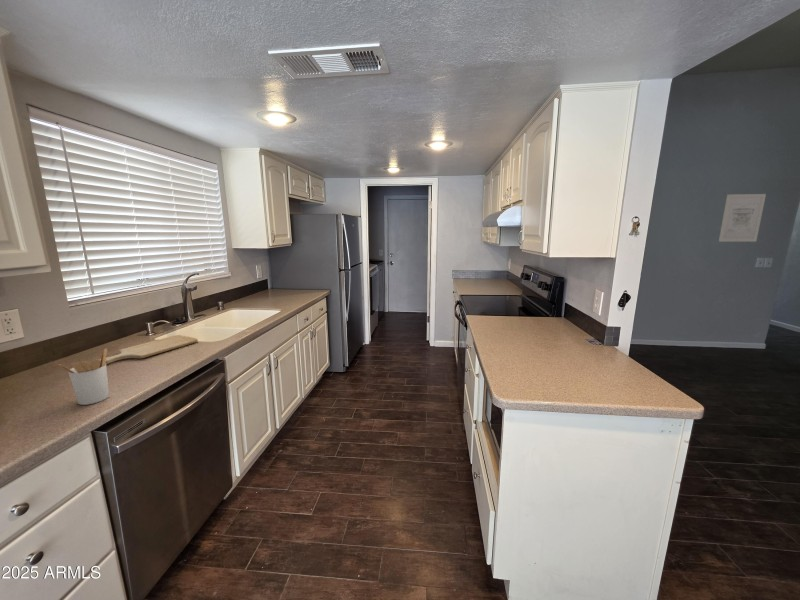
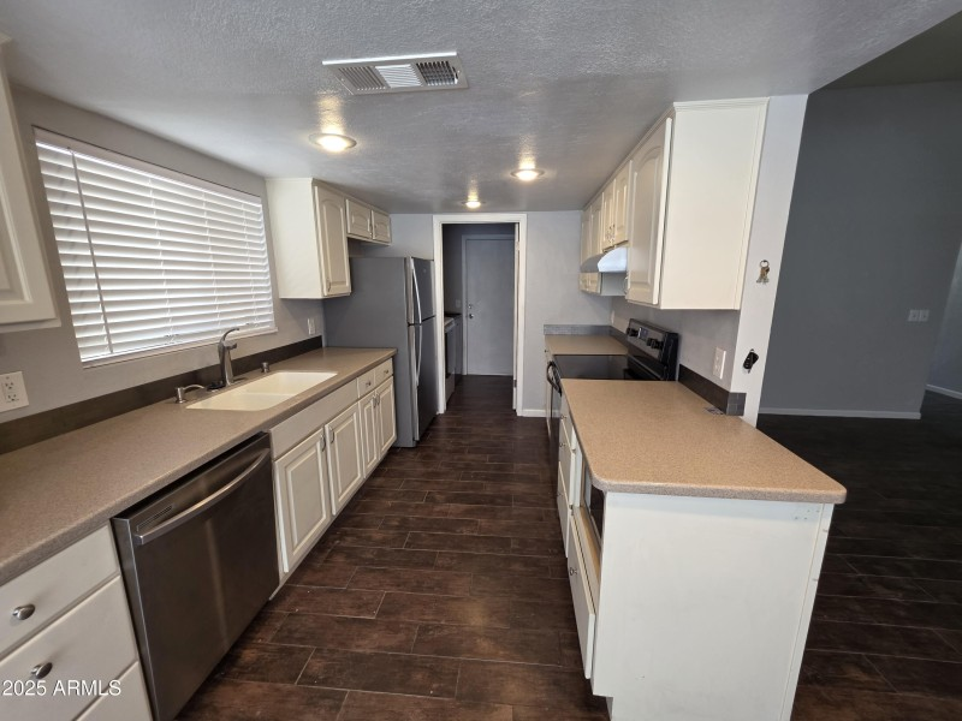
- utensil holder [57,347,110,406]
- chopping board [99,334,199,365]
- wall art [718,193,767,243]
